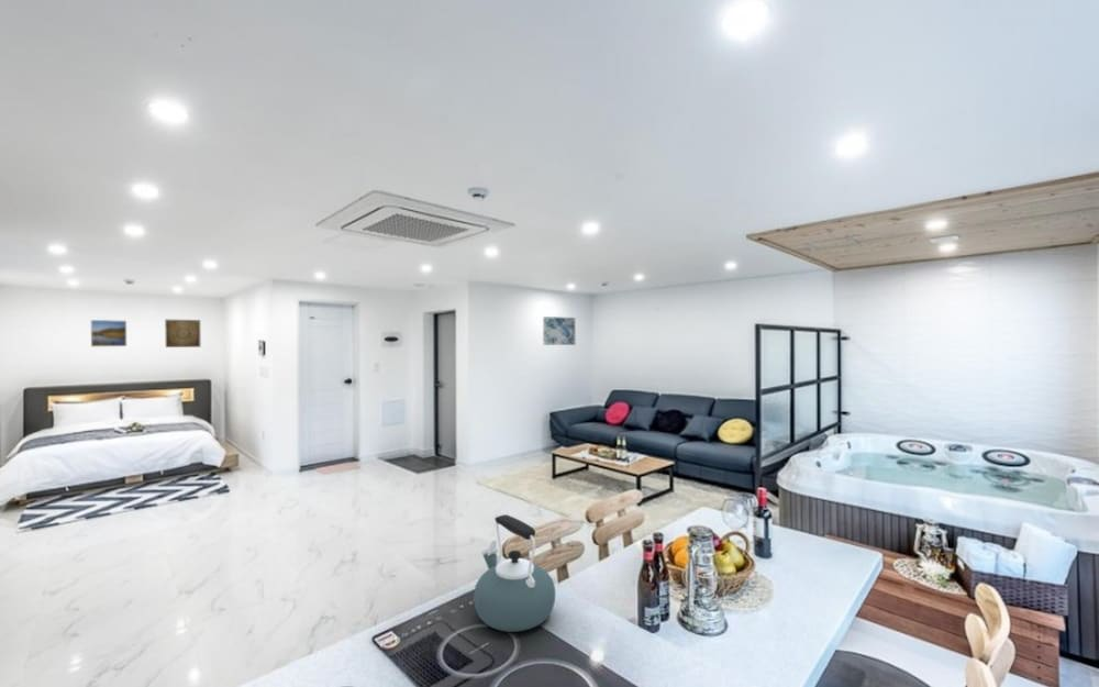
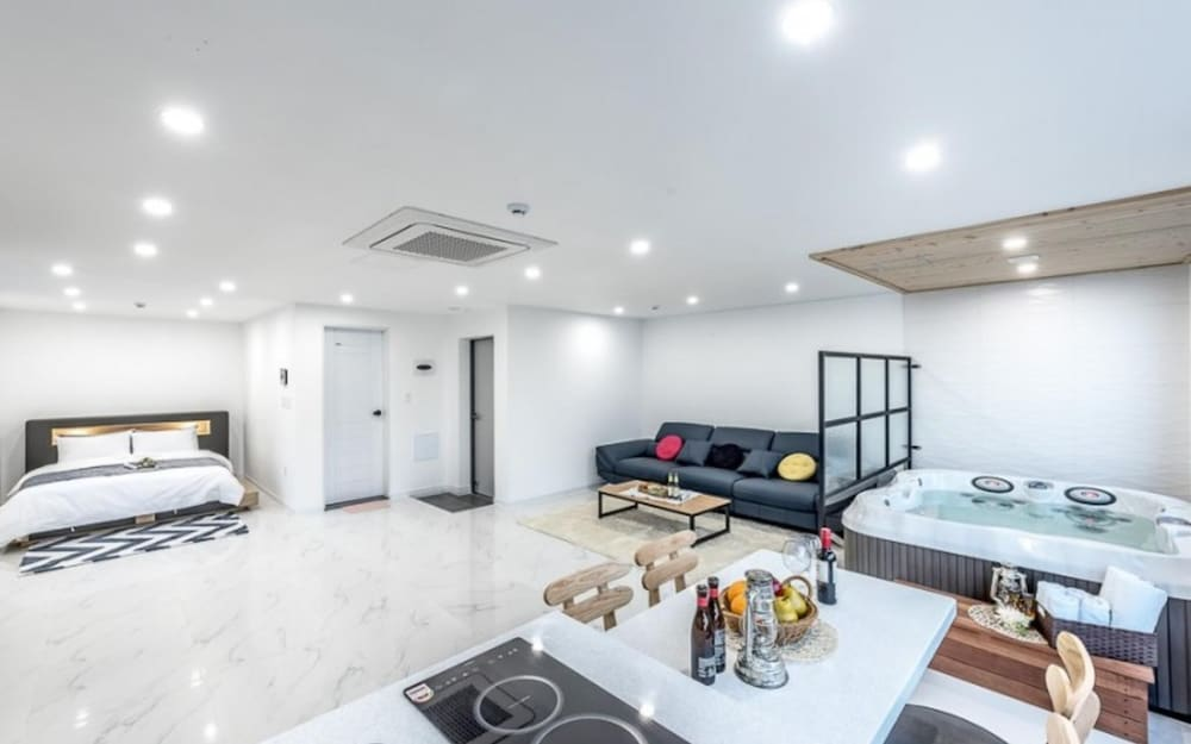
- kettle [473,513,556,633]
- wall art [542,315,576,346]
- wall art [164,319,201,348]
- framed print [90,319,127,347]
